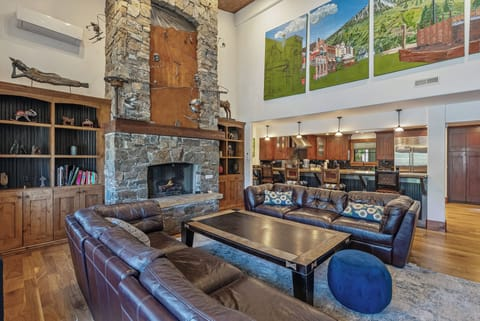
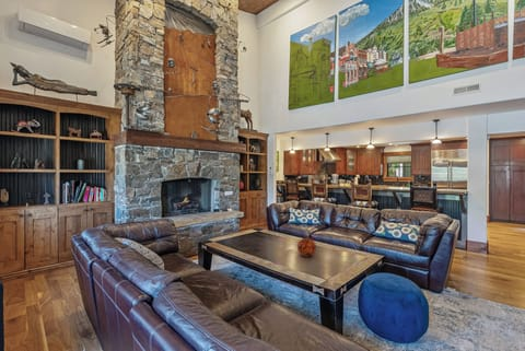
+ decorative ball [296,237,317,258]
